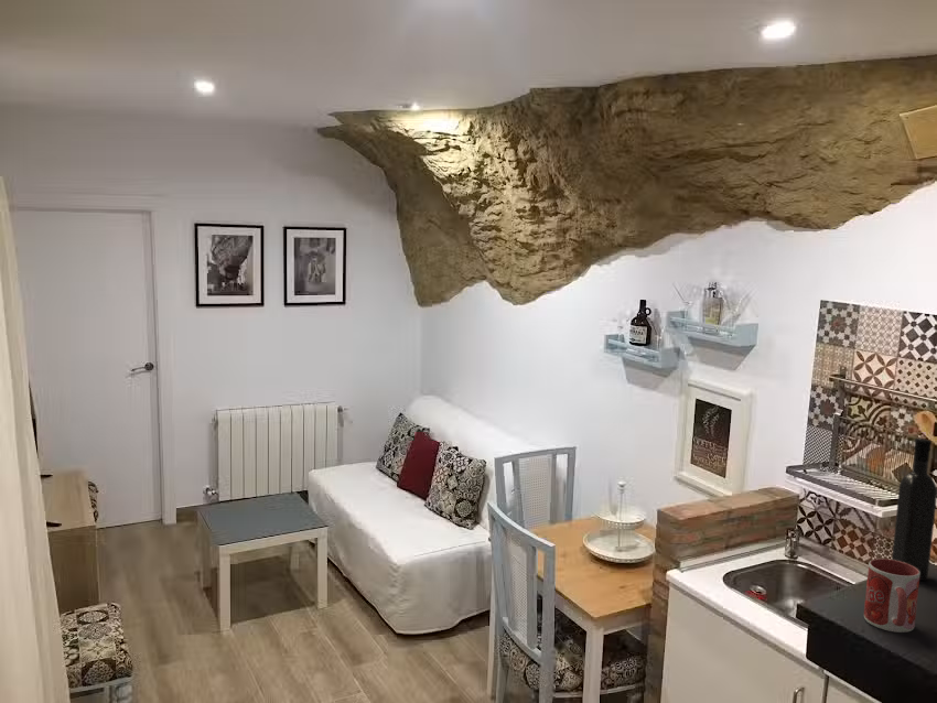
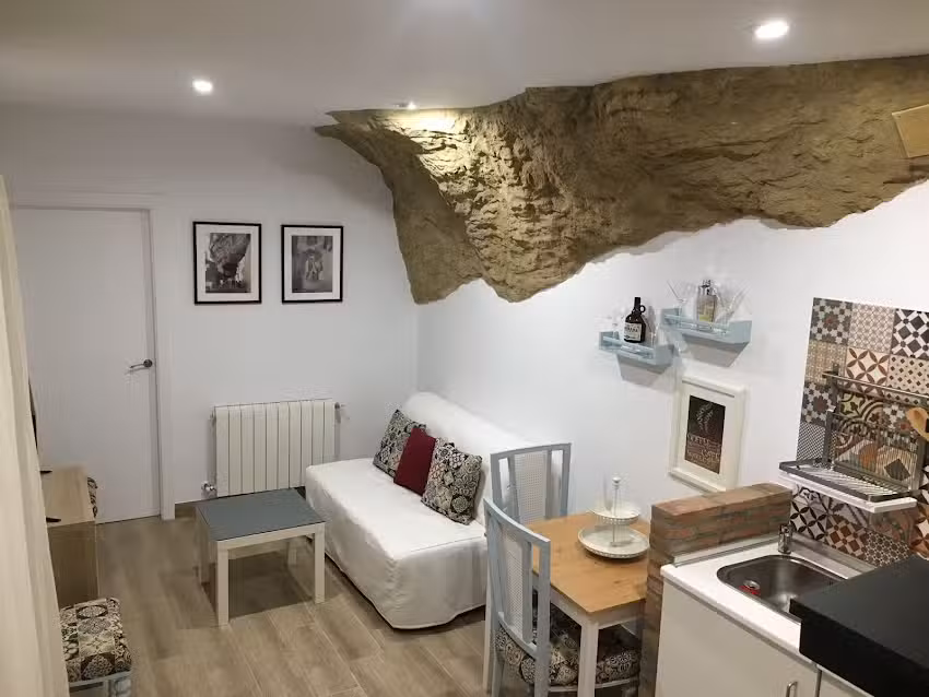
- wine bottle [891,437,937,582]
- mug [863,558,920,634]
